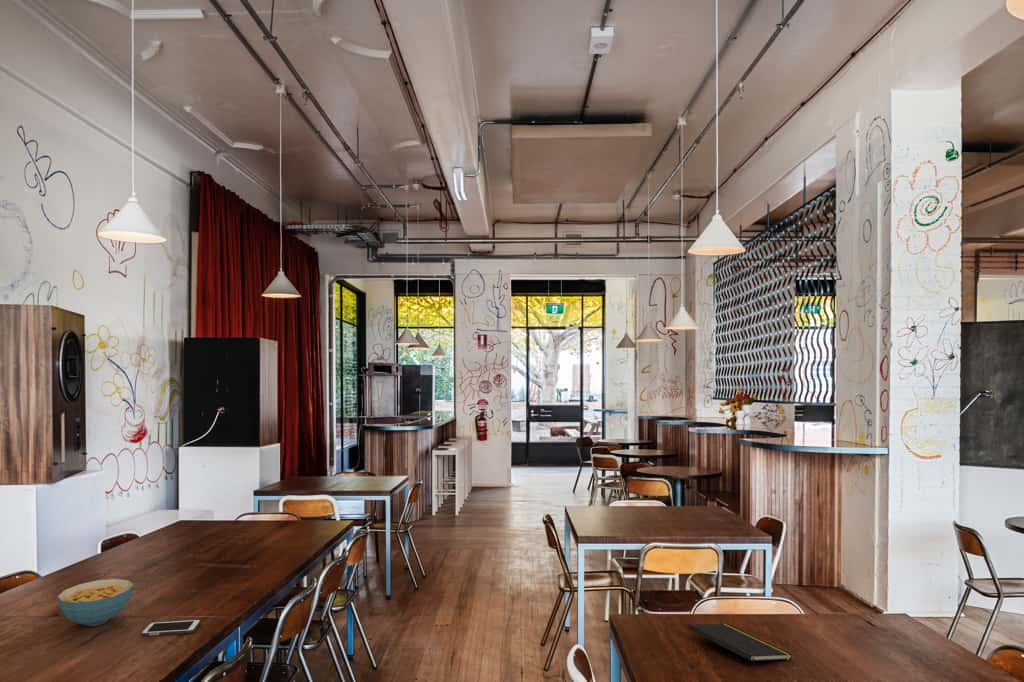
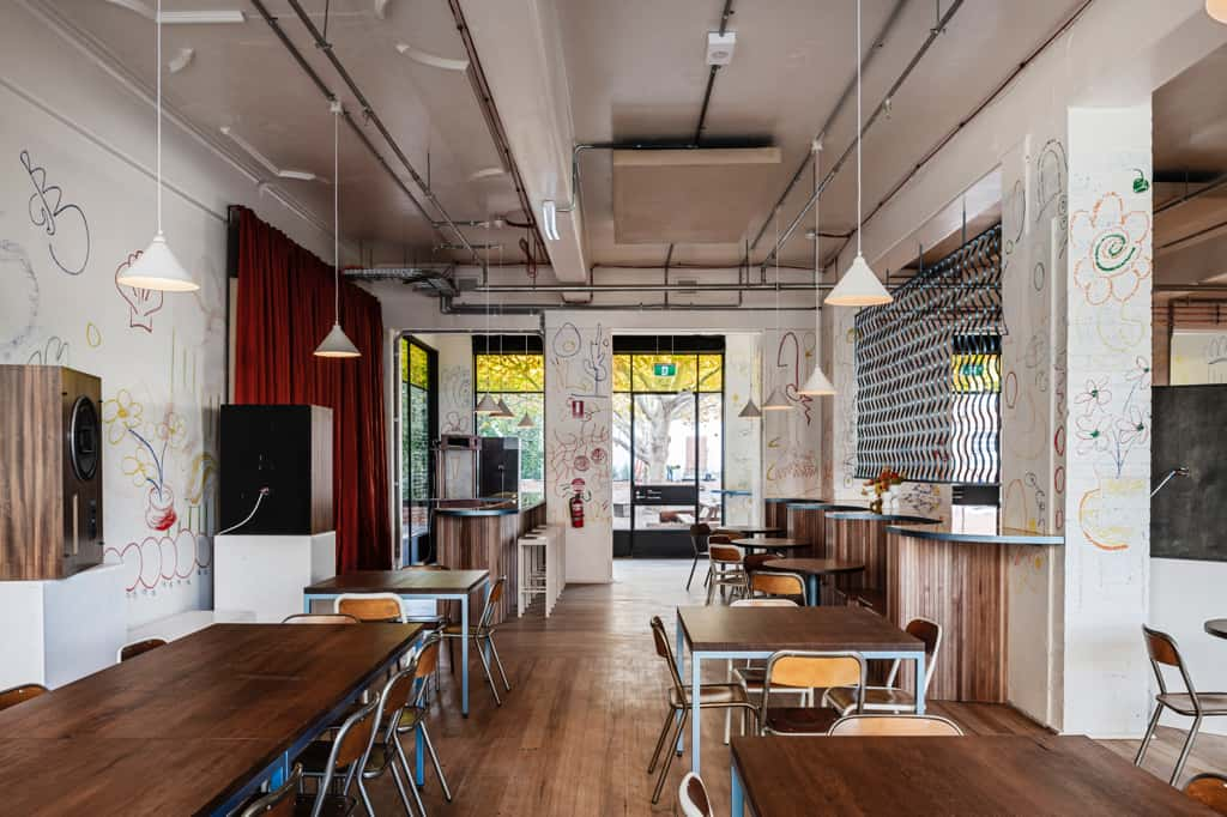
- cell phone [140,619,202,637]
- cereal bowl [56,578,135,627]
- notepad [687,623,793,672]
